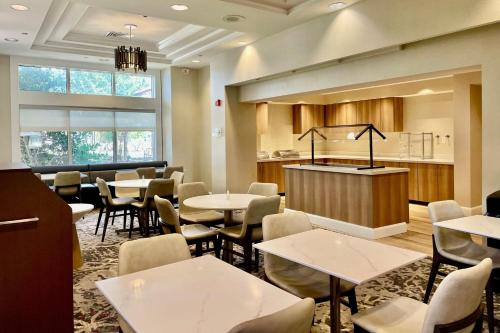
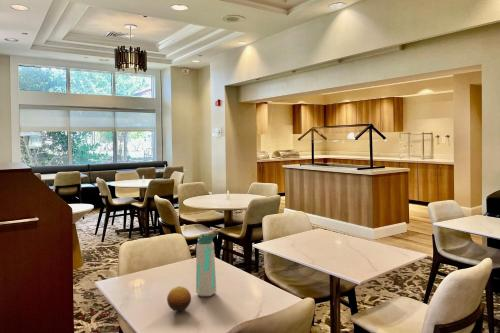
+ fruit [166,285,192,312]
+ water bottle [195,233,217,297]
